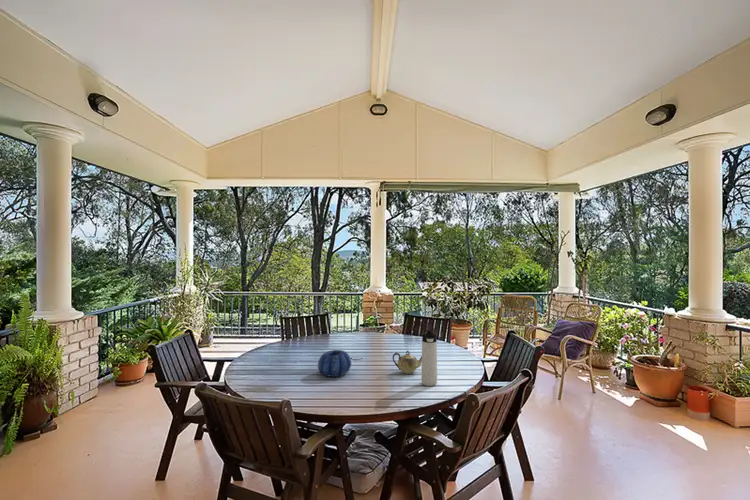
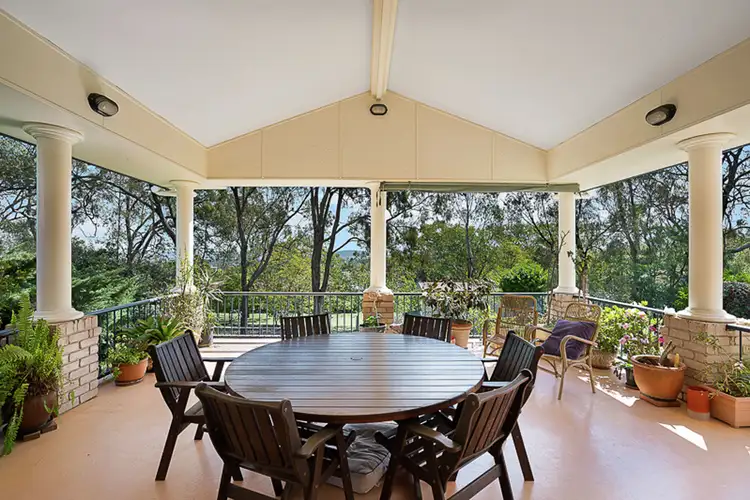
- thermos bottle [420,330,438,387]
- decorative bowl [317,349,352,378]
- teapot [392,350,422,375]
